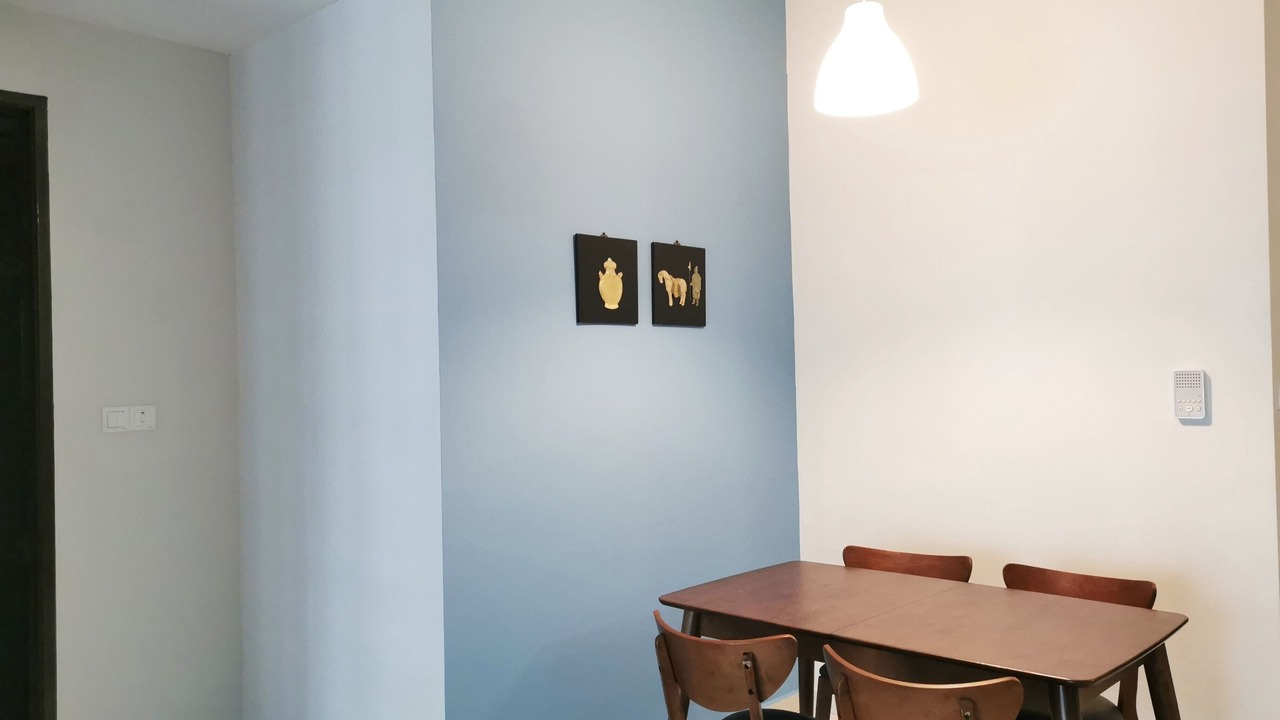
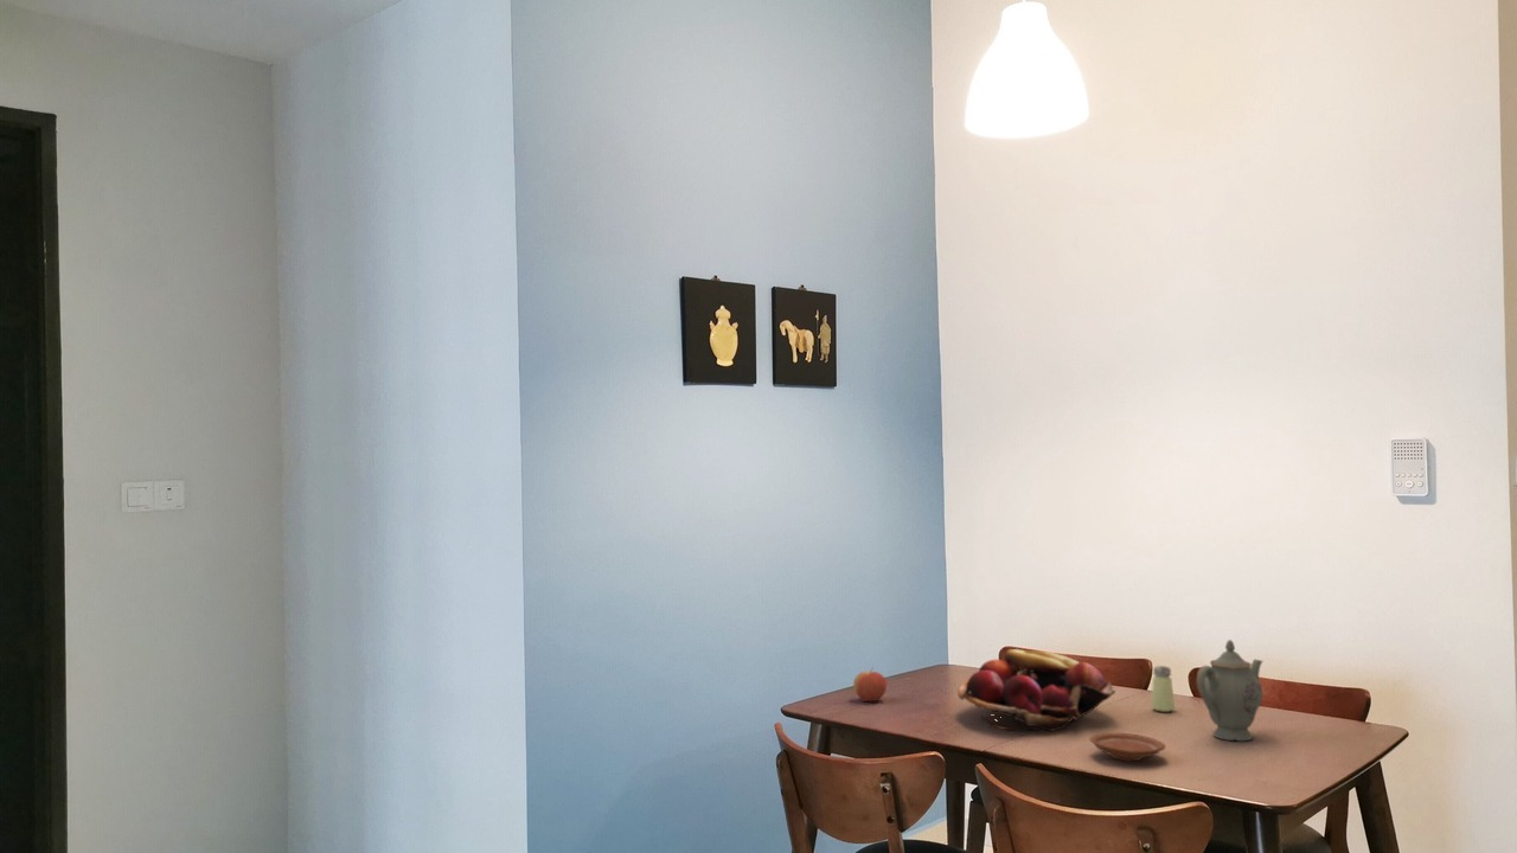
+ apple [852,666,888,703]
+ chinaware [1195,639,1263,742]
+ saltshaker [1151,665,1176,713]
+ plate [1089,731,1166,762]
+ fruit basket [956,648,1116,732]
